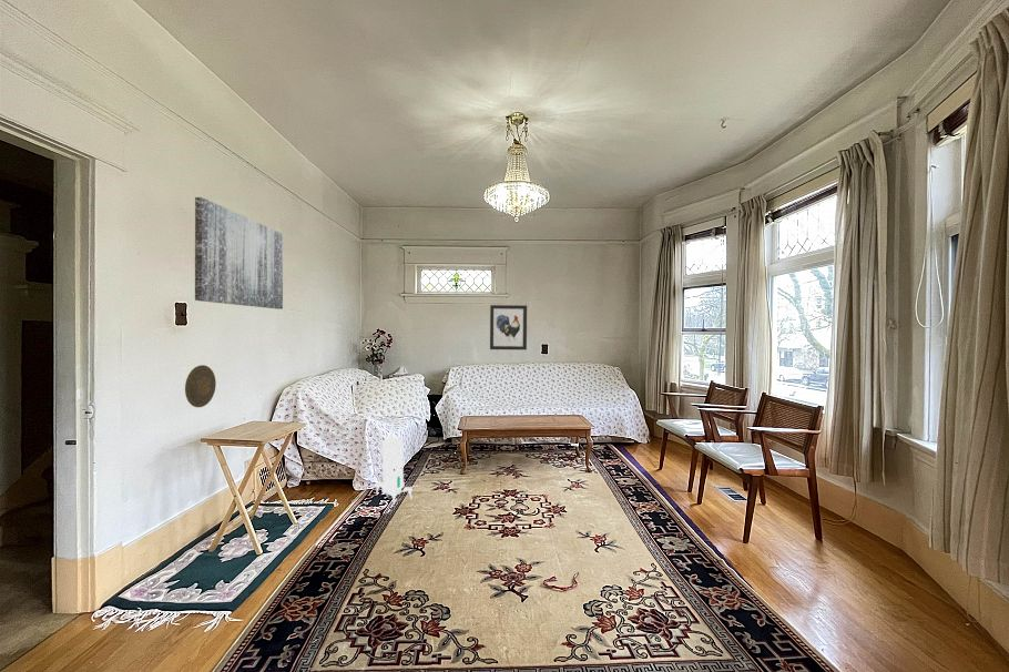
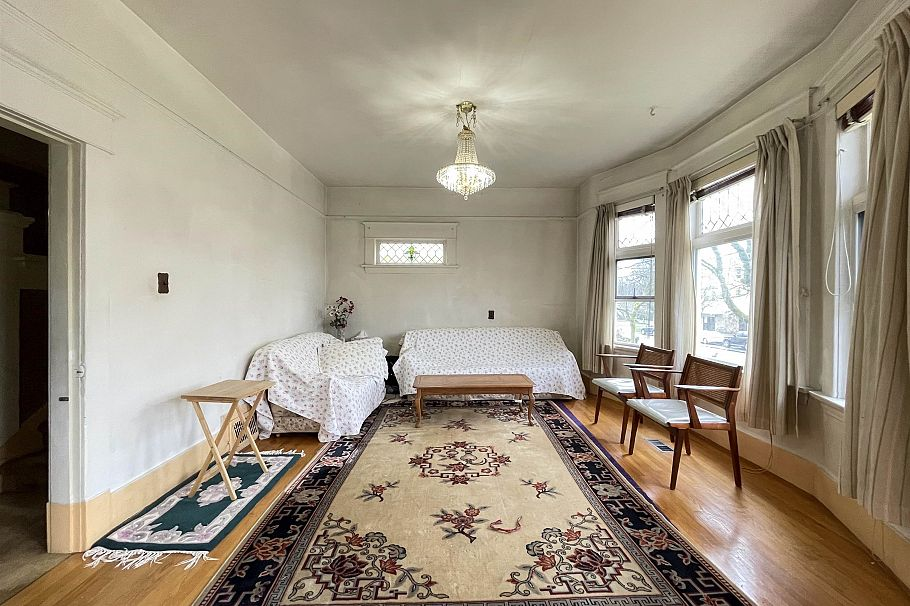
- toy robot [375,432,412,505]
- wall art [194,196,284,310]
- decorative plate [184,364,217,408]
- wall art [489,304,528,350]
